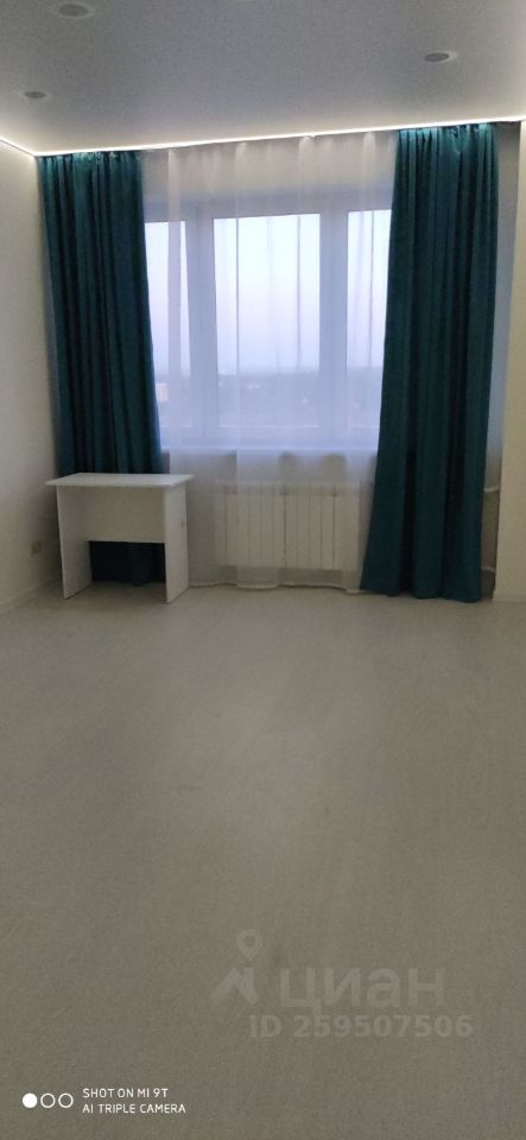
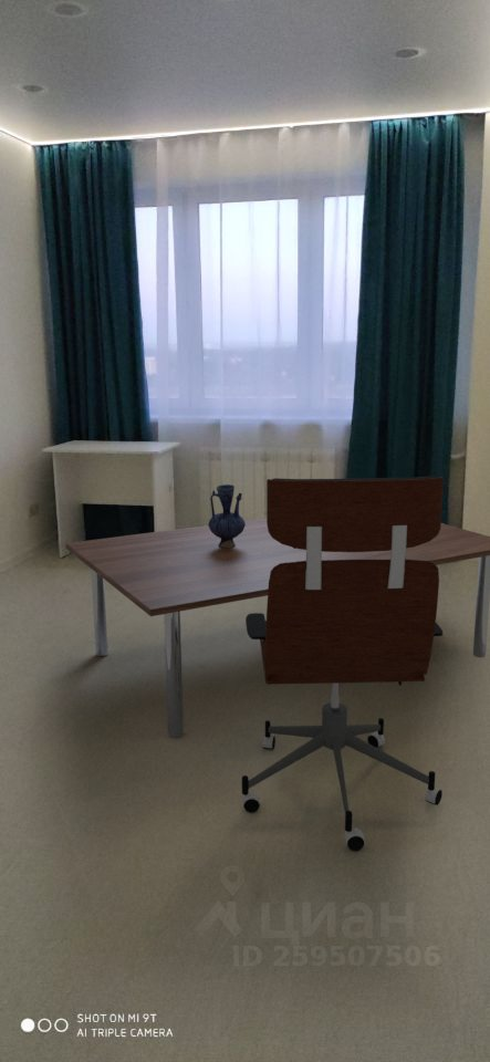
+ office chair [241,475,445,852]
+ dining table [65,517,490,739]
+ vase [207,483,246,548]
